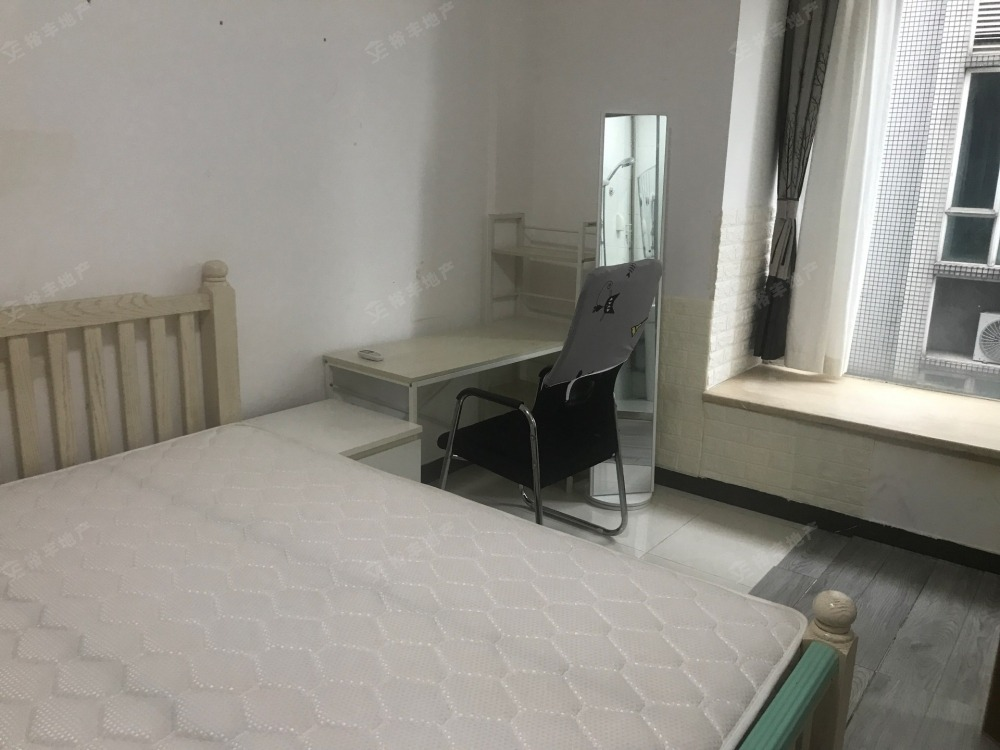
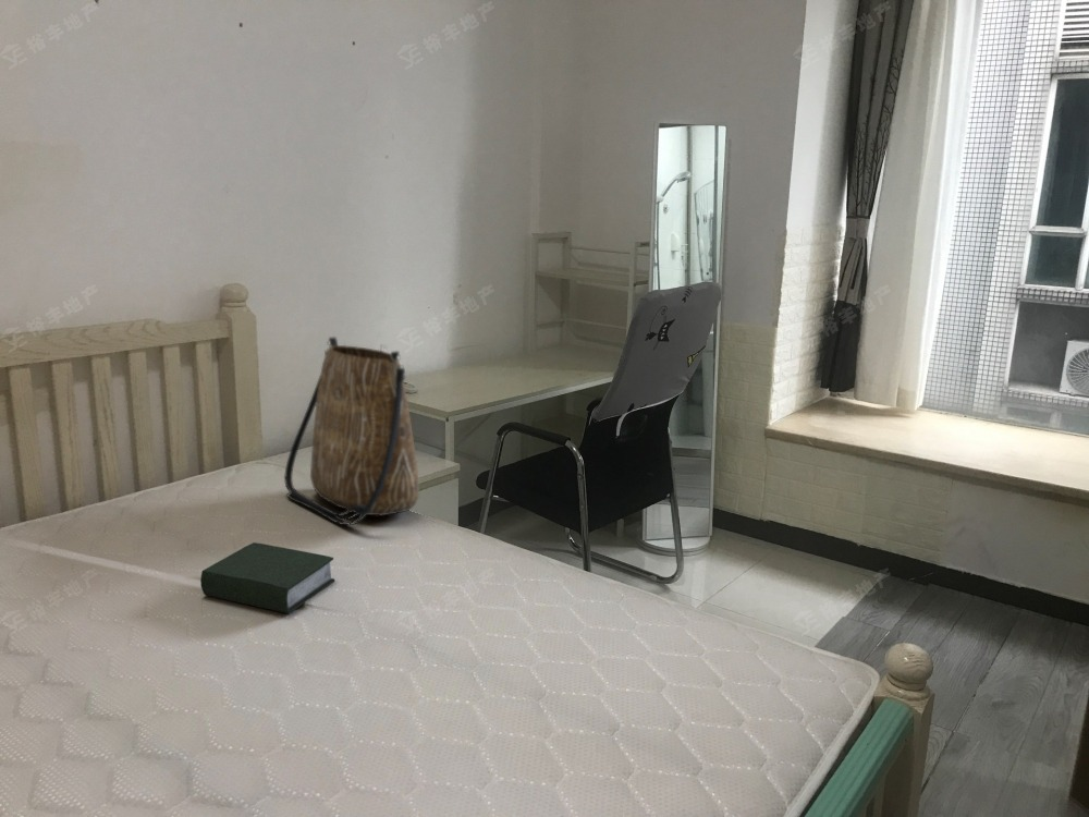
+ book [199,541,335,614]
+ tote bag [283,336,420,526]
